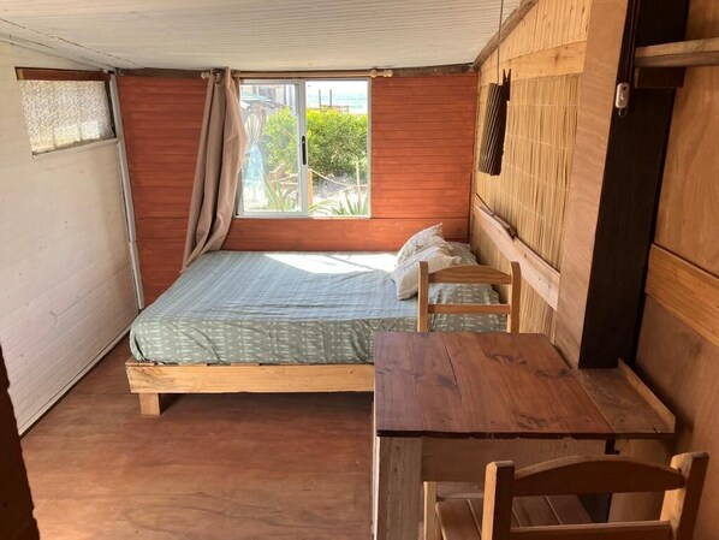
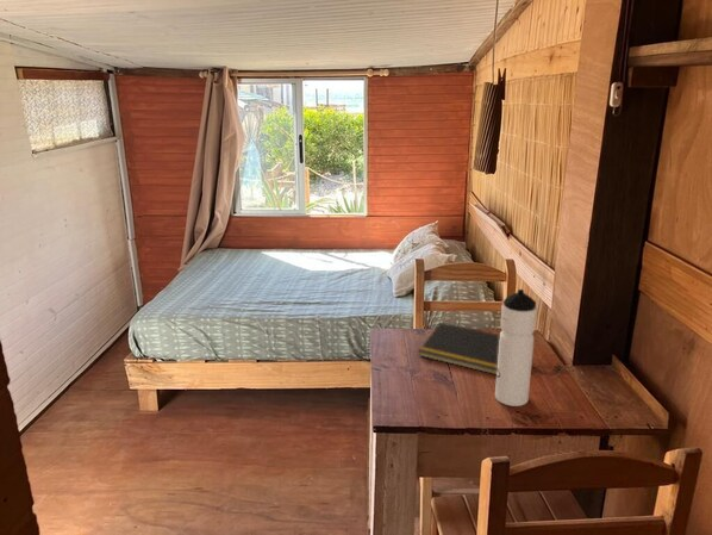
+ notepad [417,322,500,375]
+ water bottle [494,288,538,408]
